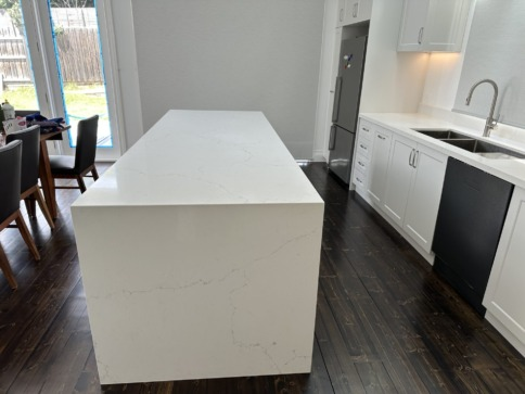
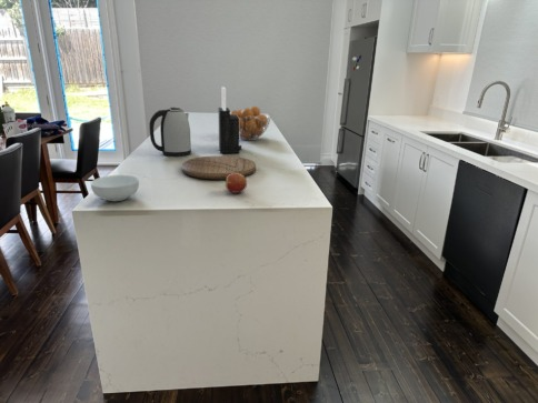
+ knife block [218,85,242,154]
+ cereal bowl [90,174,140,202]
+ apple [225,173,248,194]
+ fruit basket [230,105,272,141]
+ cutting board [181,154,257,180]
+ kettle [148,107,192,158]
